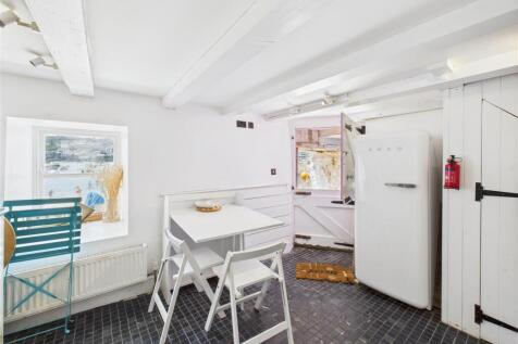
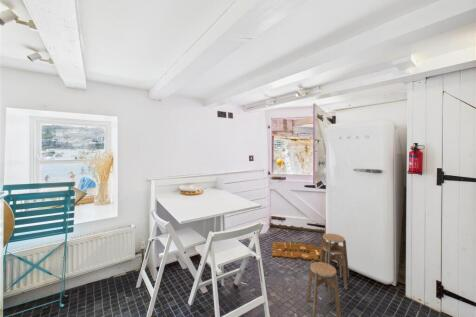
+ stool [306,233,350,317]
